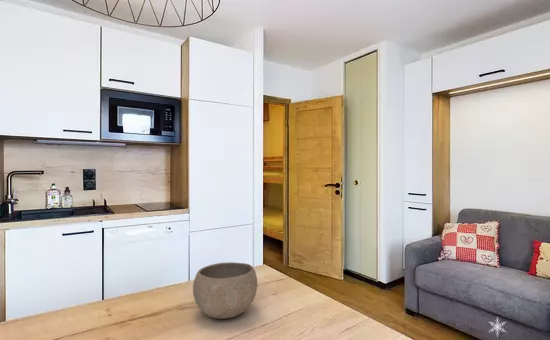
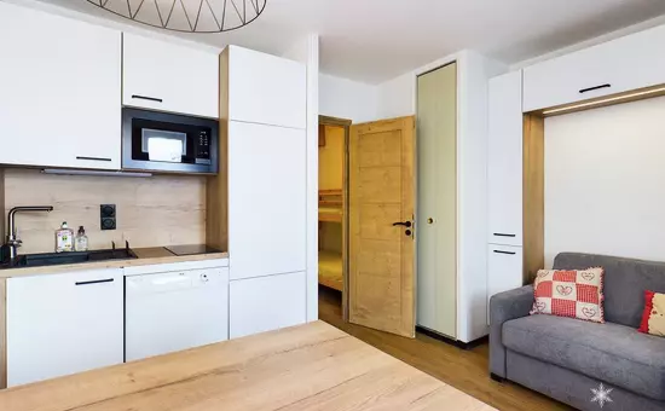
- bowl [192,261,258,320]
